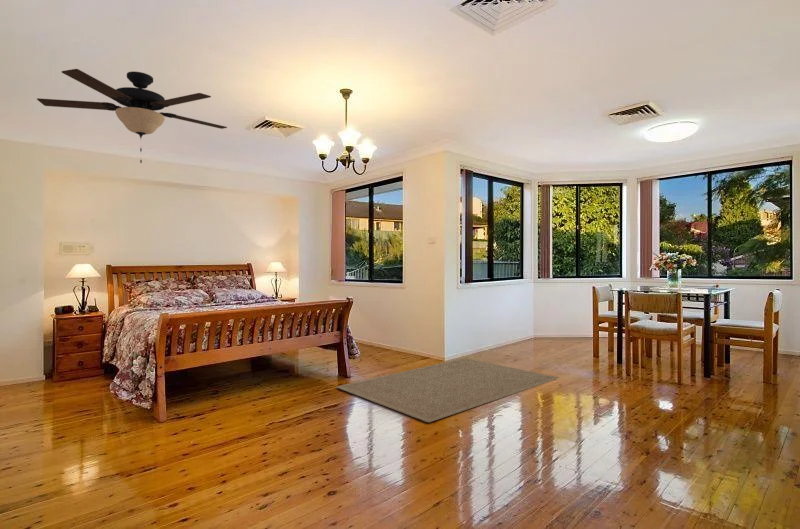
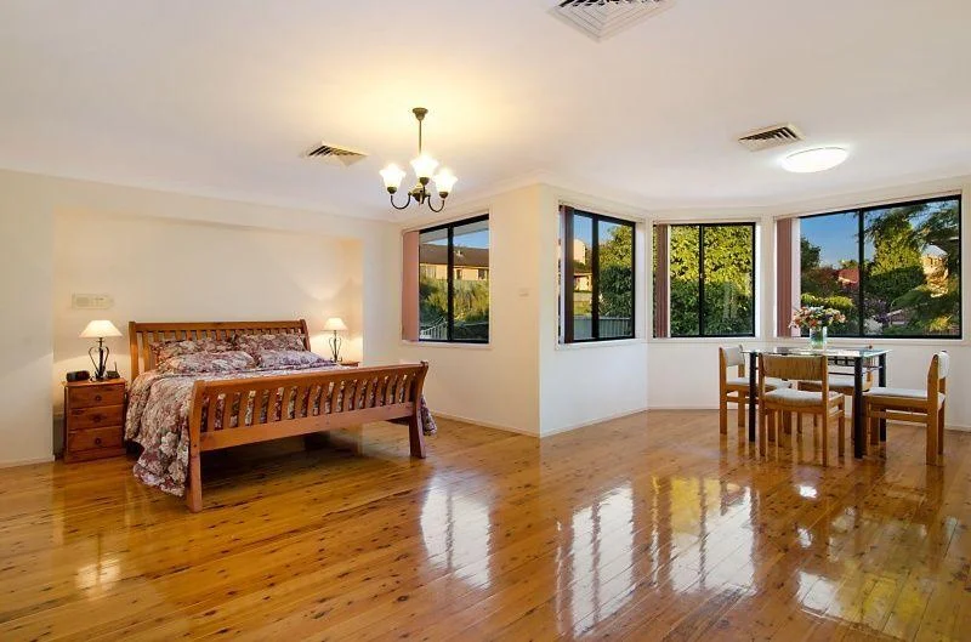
- ceiling fan [36,68,228,164]
- rug [336,357,560,424]
